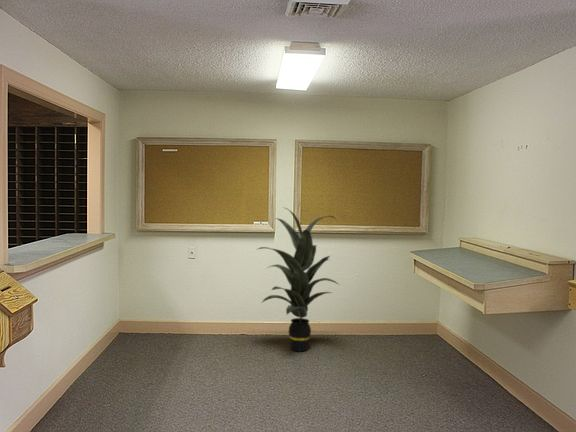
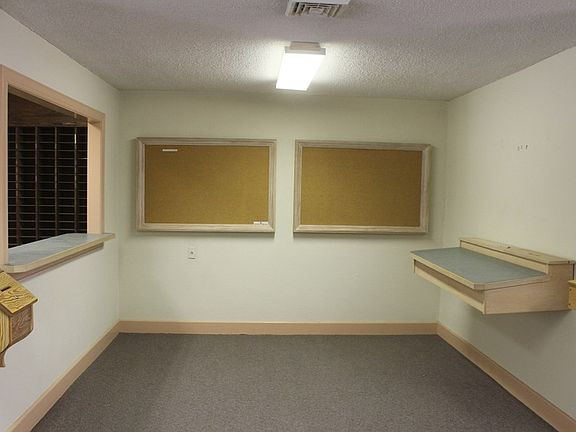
- indoor plant [257,206,341,352]
